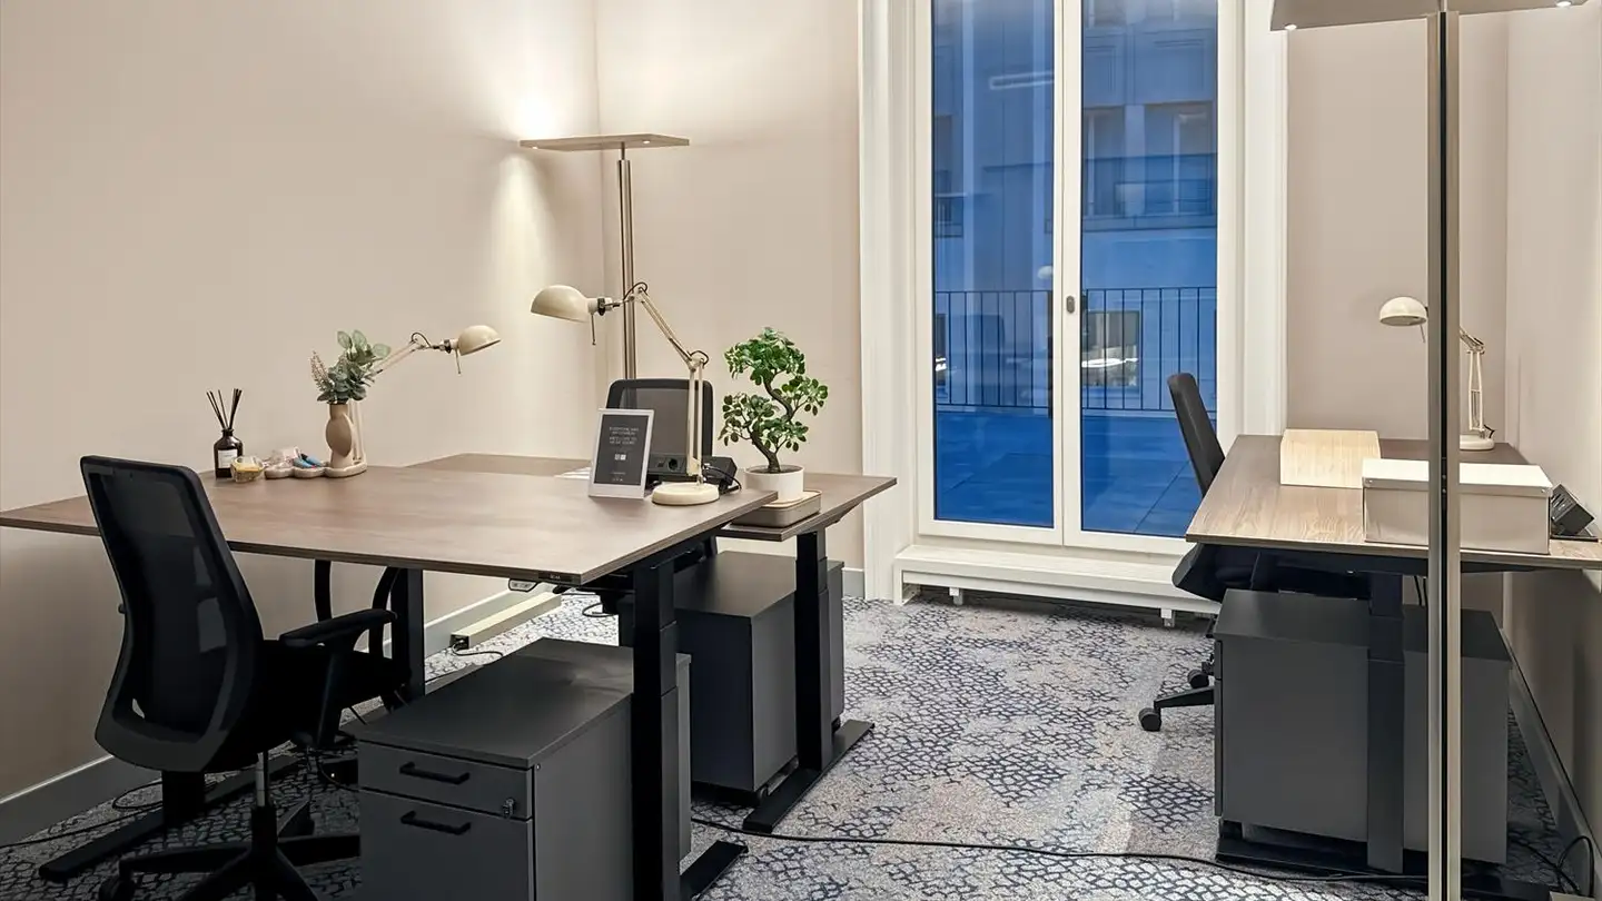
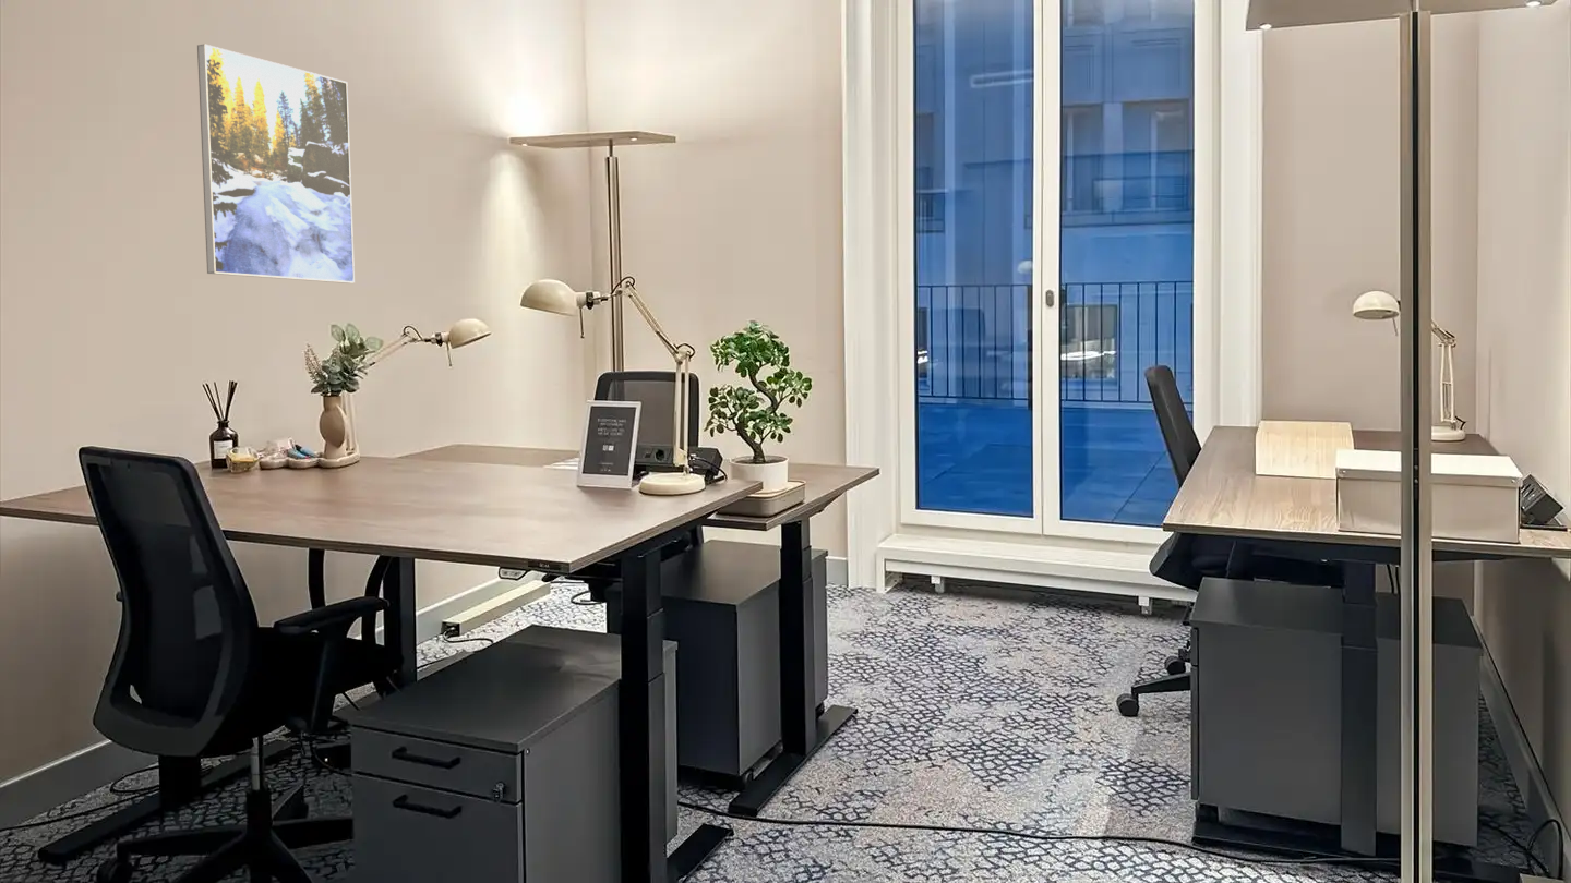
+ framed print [196,43,356,285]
